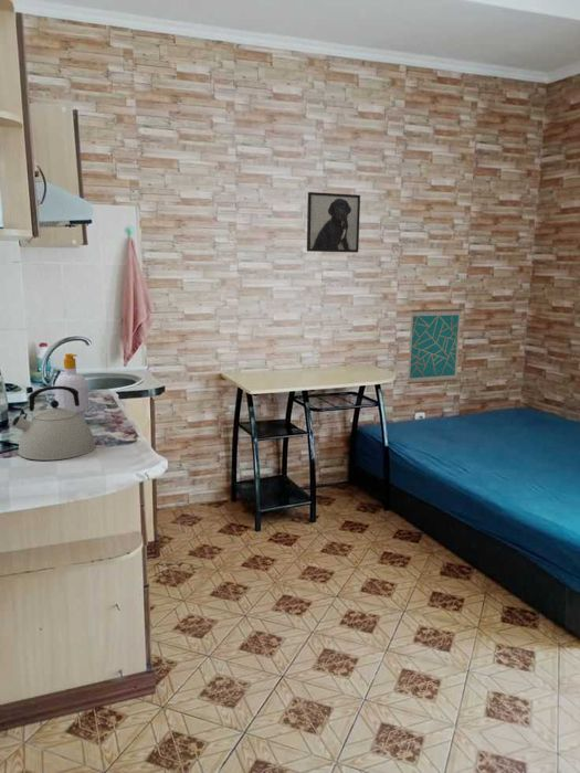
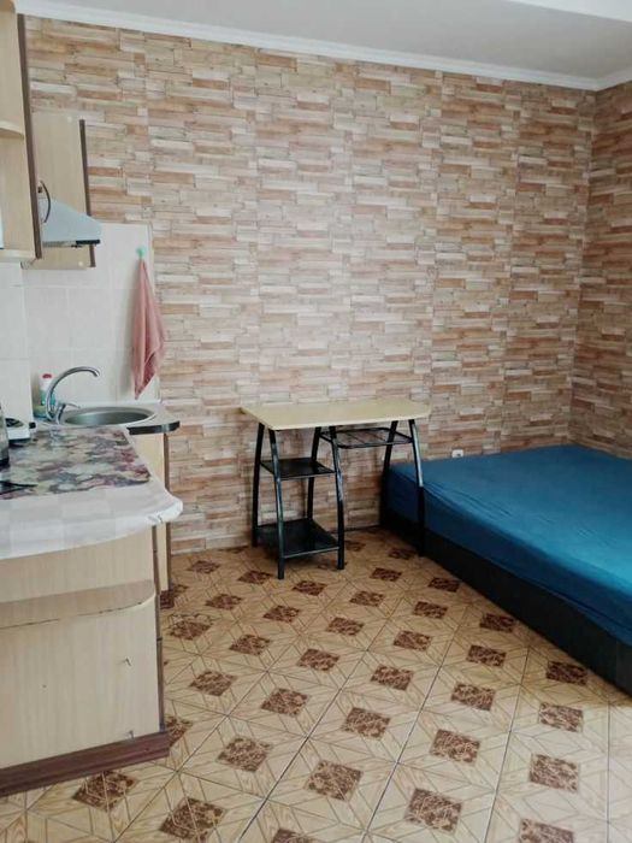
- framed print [306,191,361,254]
- kettle [11,385,96,462]
- wall art [407,308,463,385]
- soap bottle [53,352,89,422]
